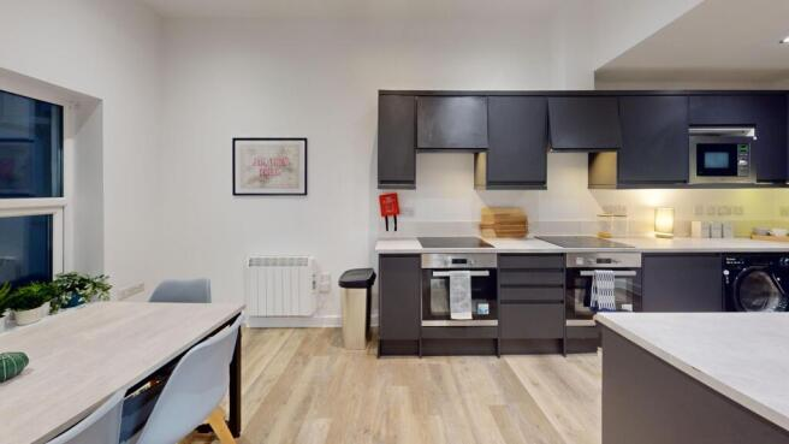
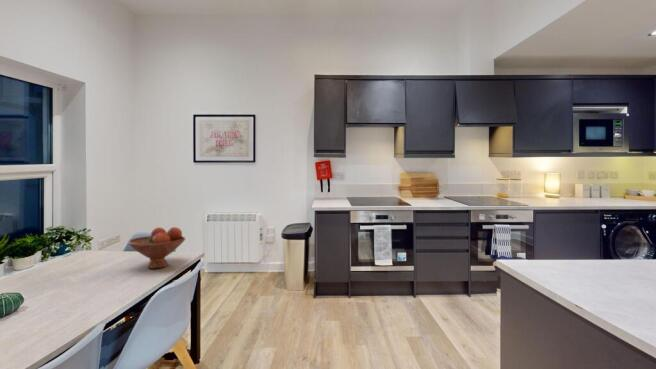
+ fruit bowl [127,226,186,269]
